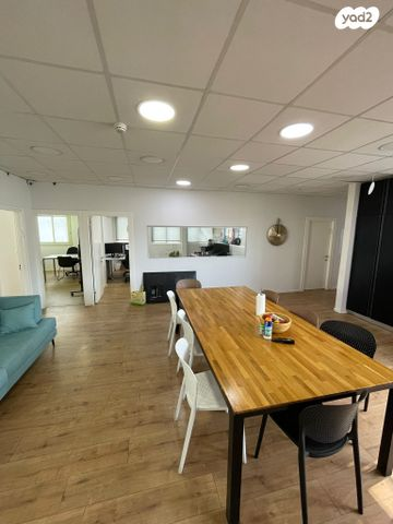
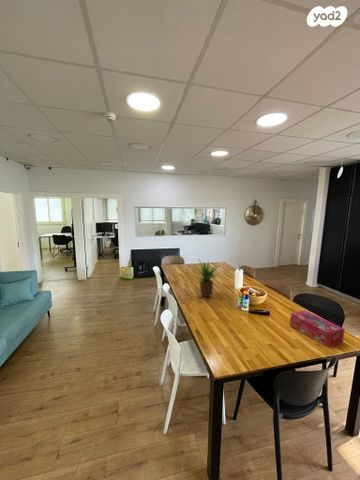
+ tissue box [289,309,346,348]
+ potted plant [193,257,222,299]
